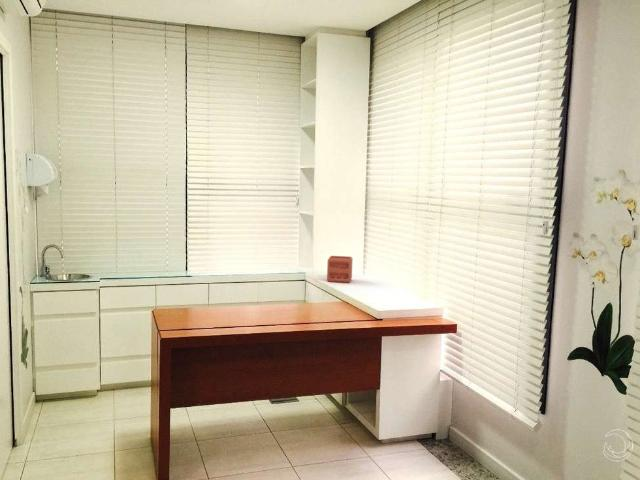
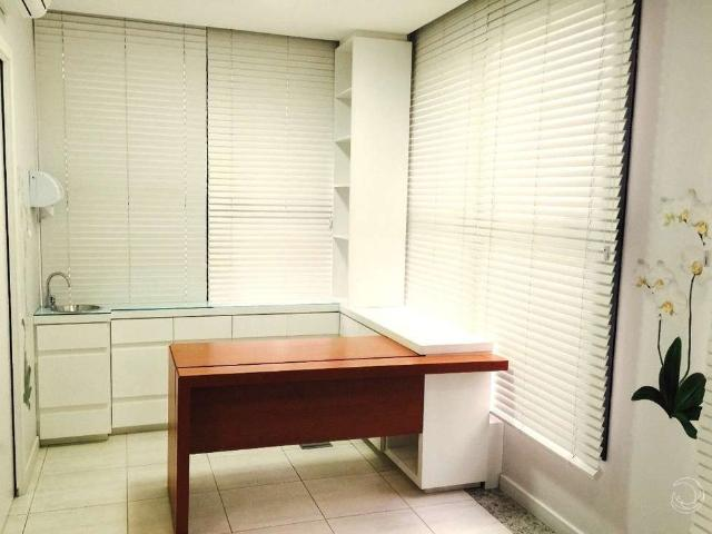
- desk organizer [326,255,354,284]
